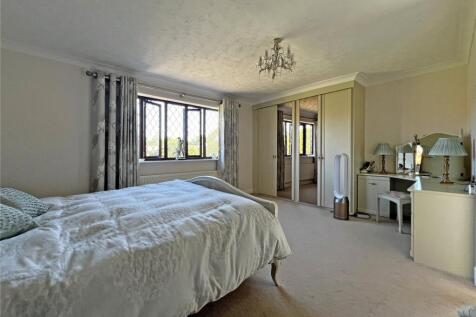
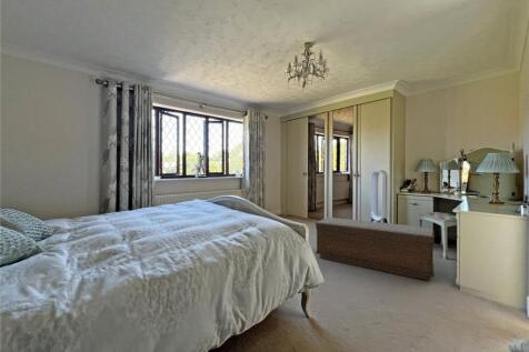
+ bench [315,217,435,281]
